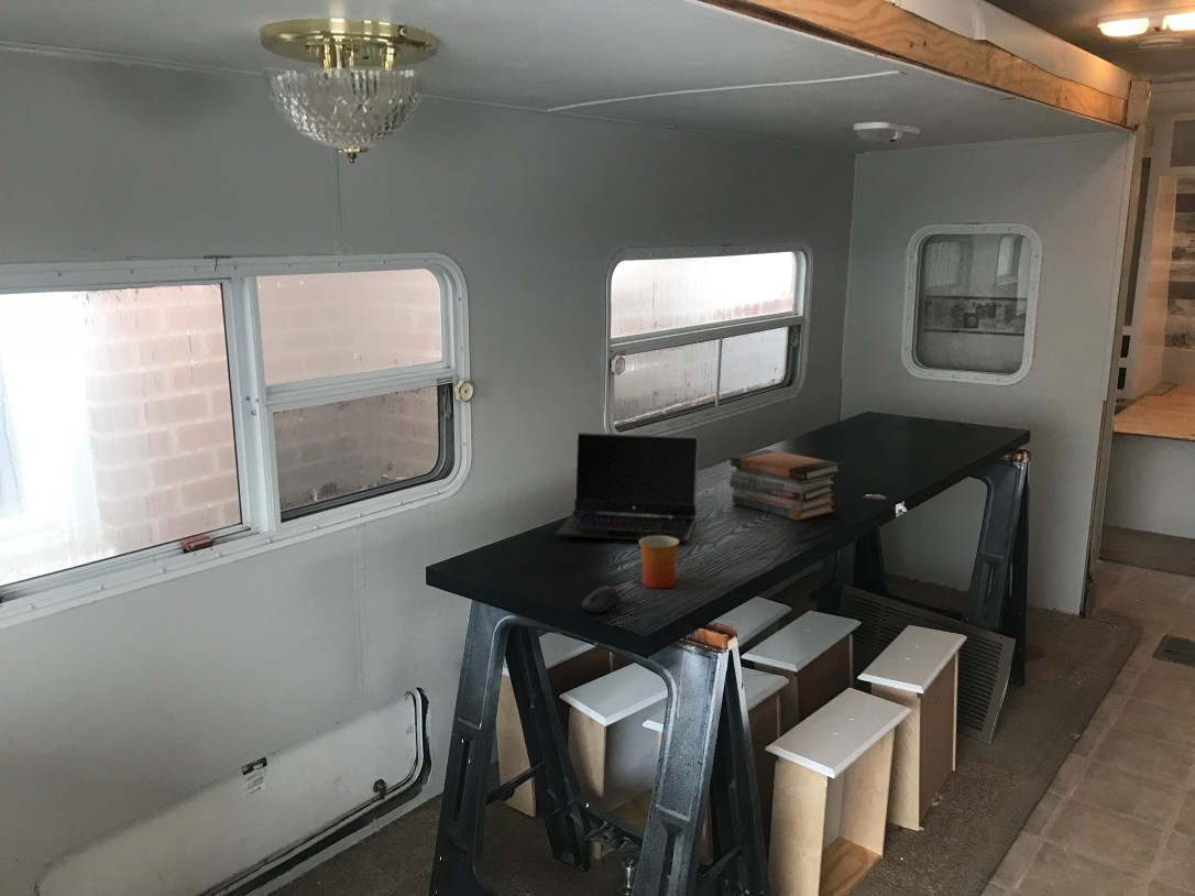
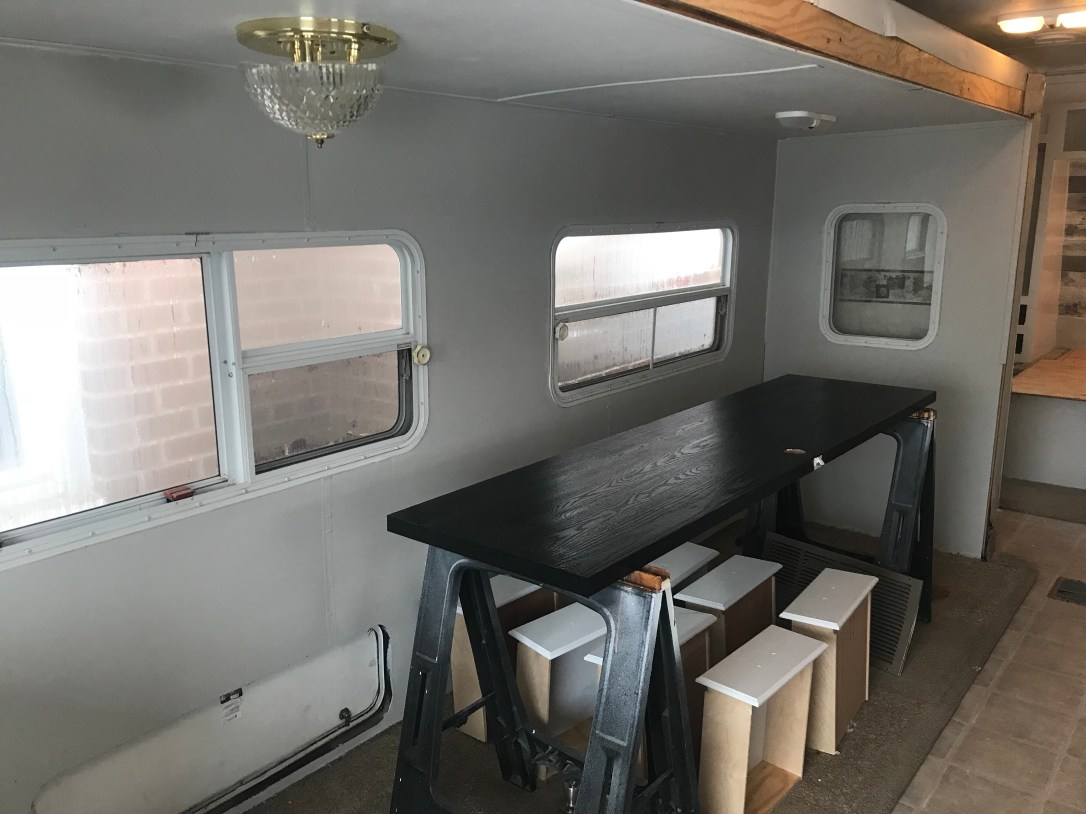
- mug [637,536,680,589]
- book stack [728,448,842,522]
- laptop computer [555,431,700,544]
- computer mouse [581,586,622,613]
